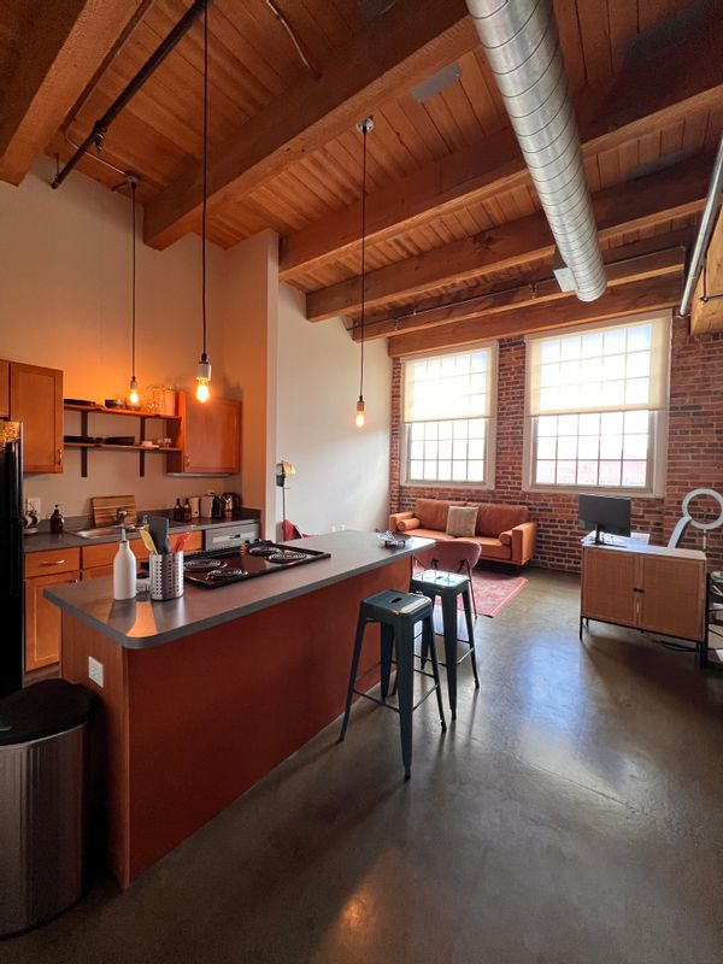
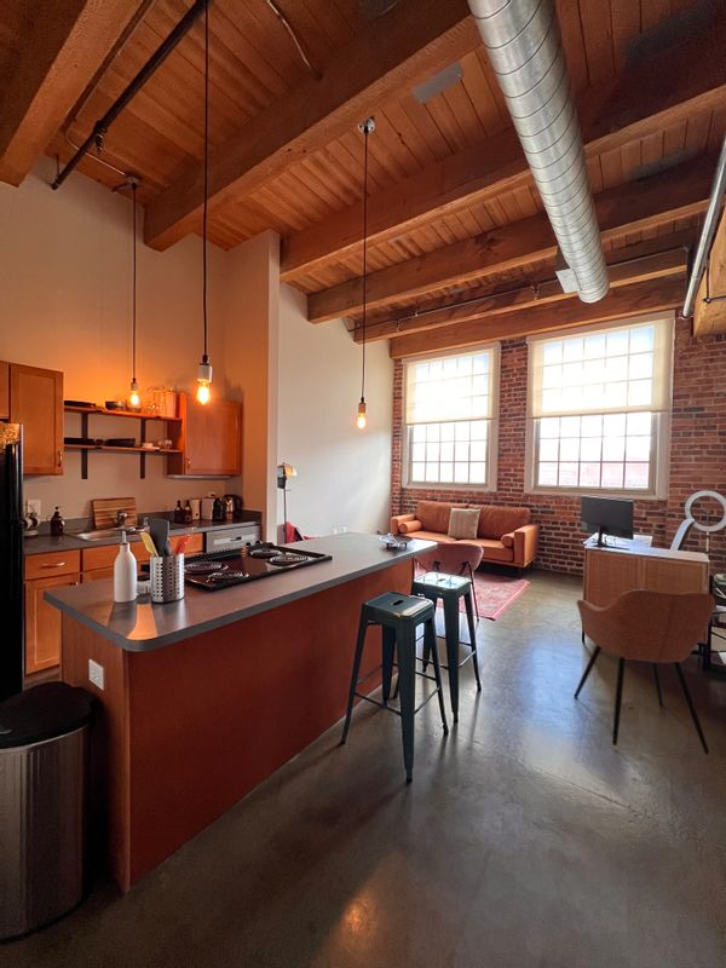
+ armchair [572,588,716,756]
